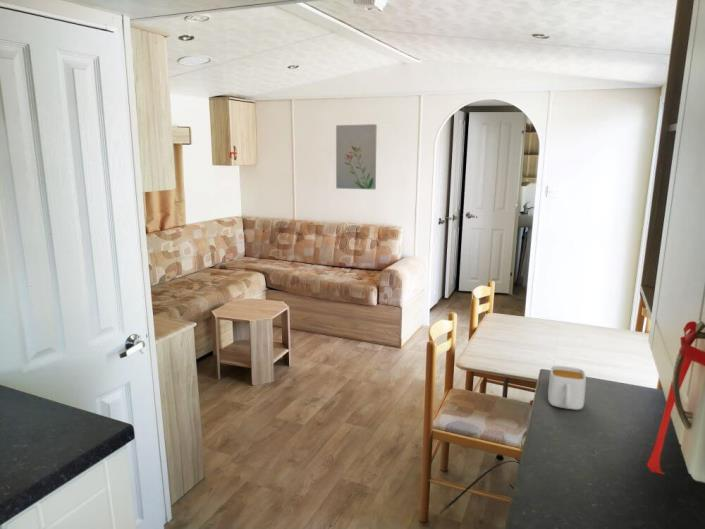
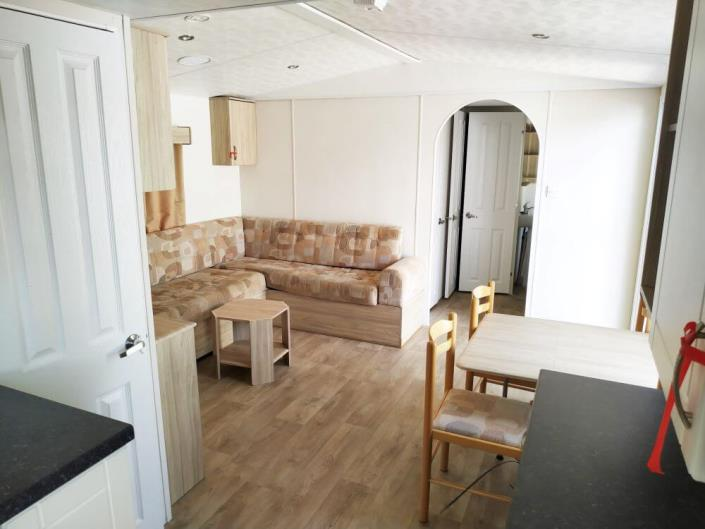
- mug [547,365,587,411]
- wall art [335,123,378,190]
